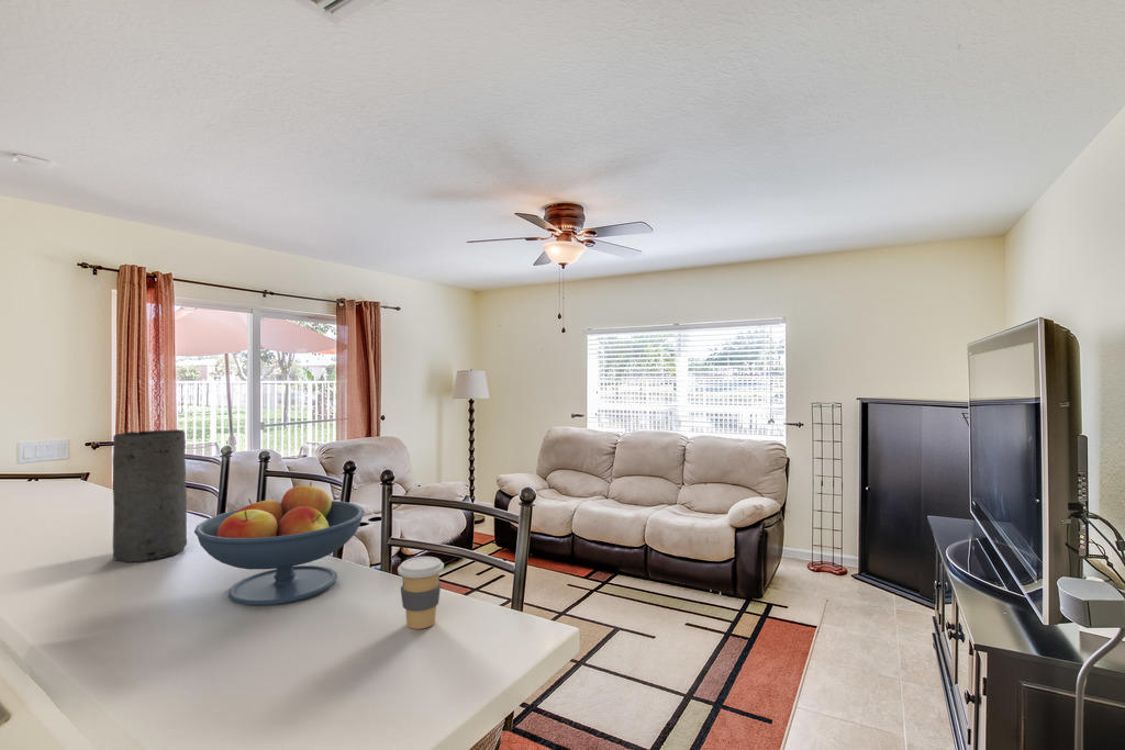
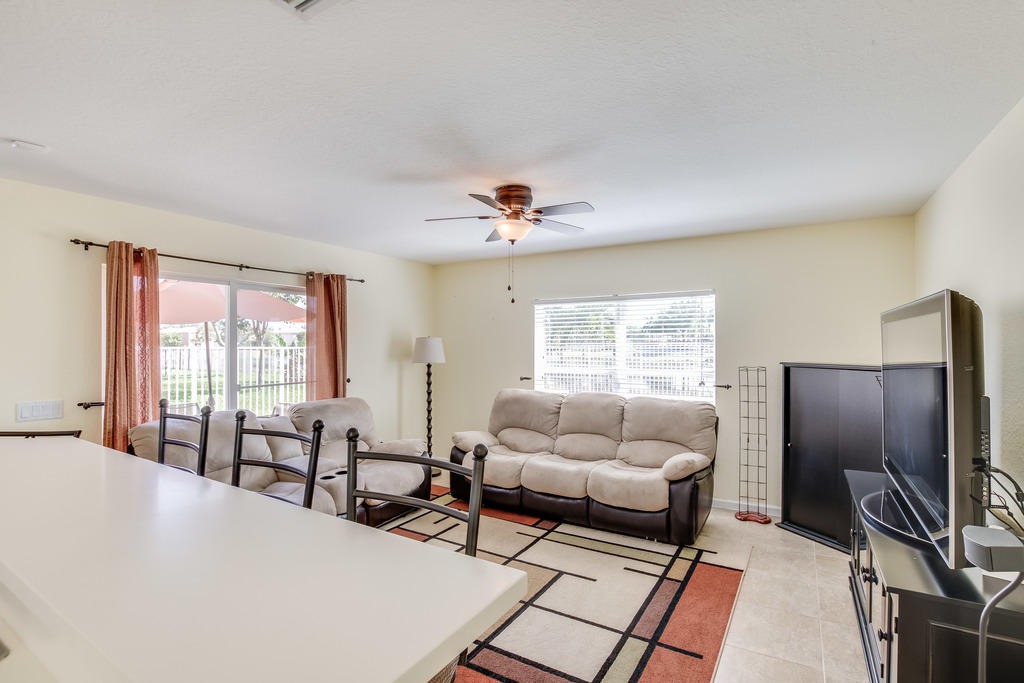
- fruit bowl [193,481,366,606]
- vase [112,428,188,563]
- coffee cup [397,556,445,630]
